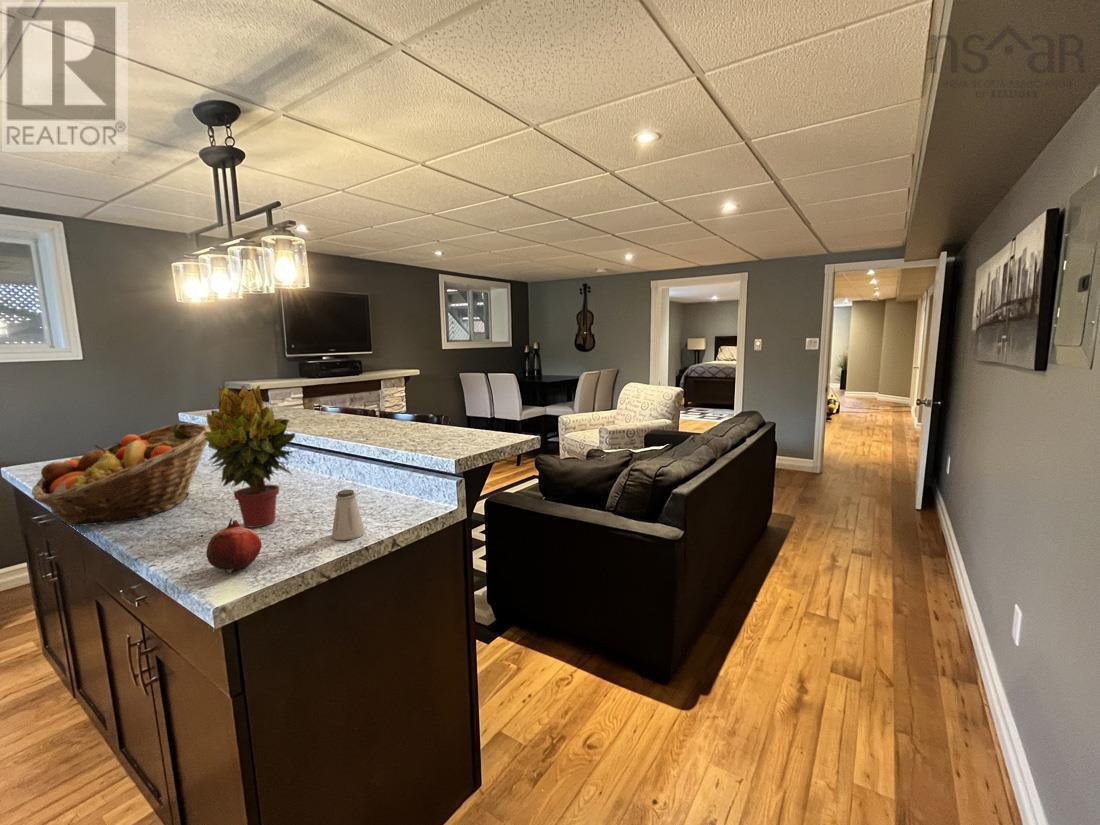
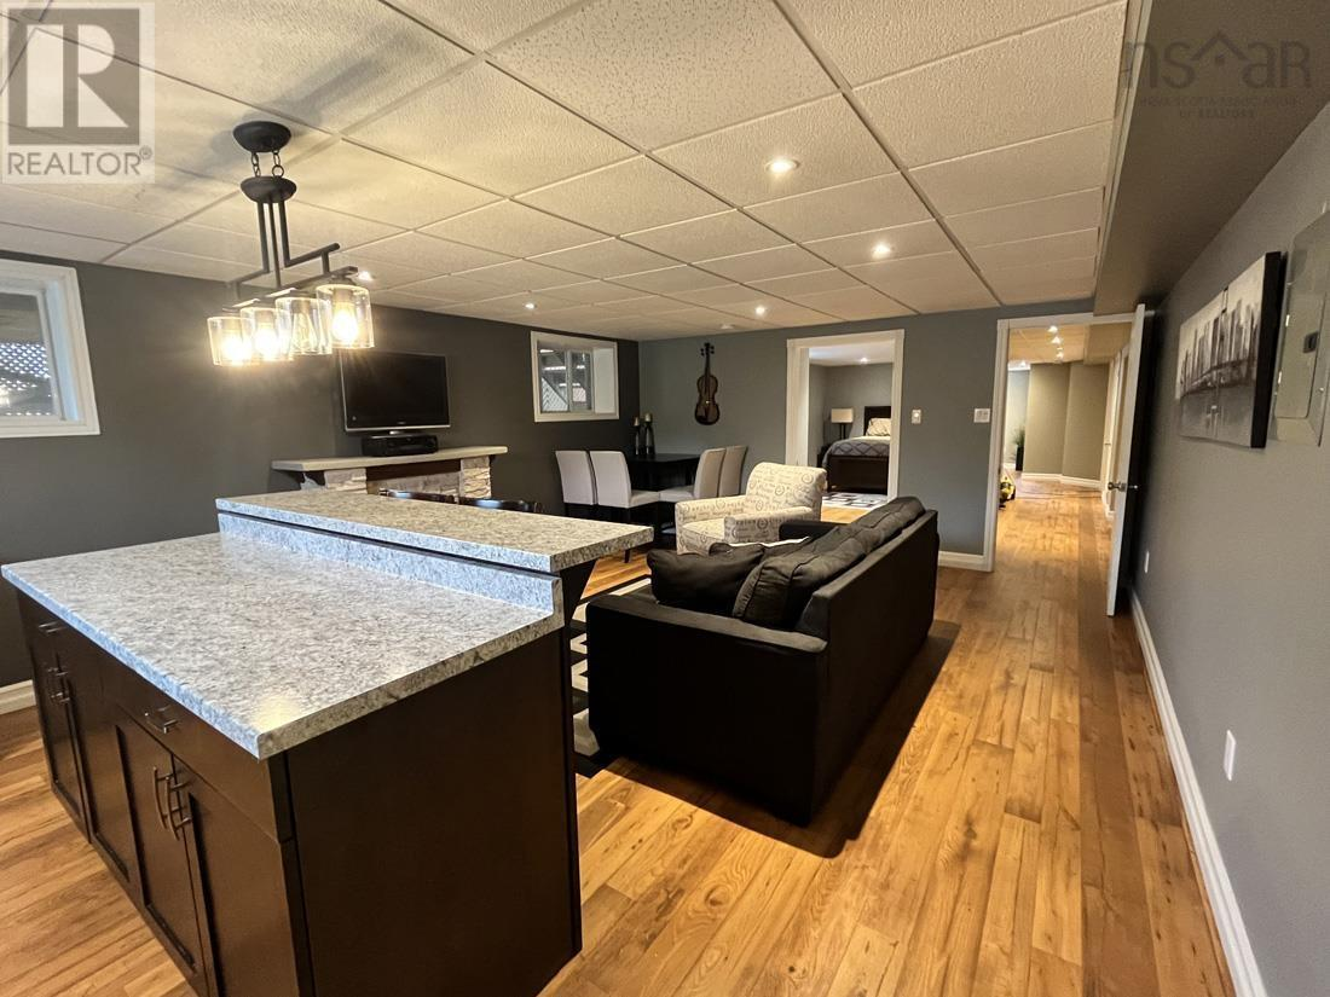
- fruit basket [31,422,211,527]
- potted plant [203,380,298,528]
- fruit [205,517,263,575]
- saltshaker [331,489,366,541]
